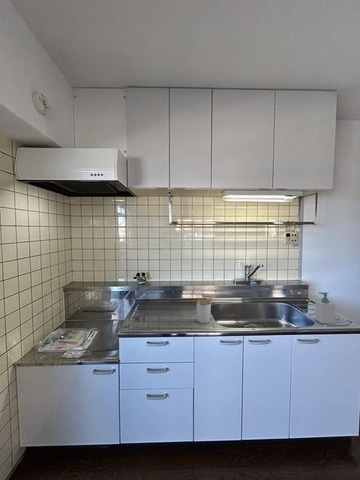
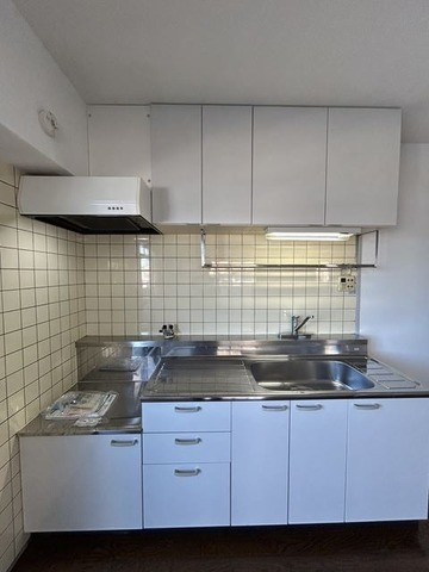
- utensil holder [193,294,214,324]
- soap bottle [314,291,336,325]
